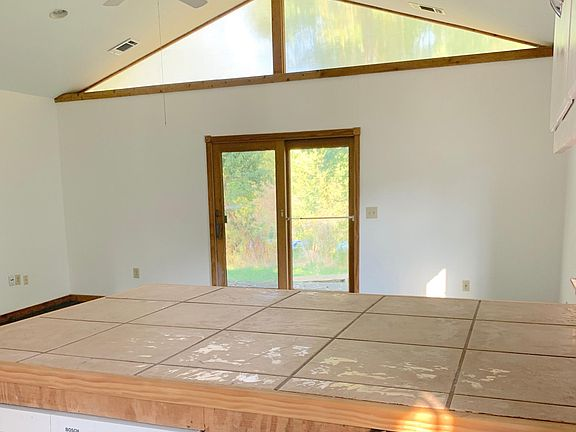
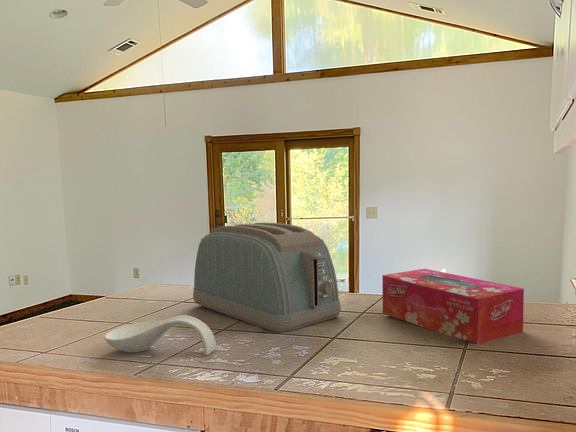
+ spoon rest [103,314,217,356]
+ toaster [192,222,342,333]
+ tissue box [381,268,525,345]
